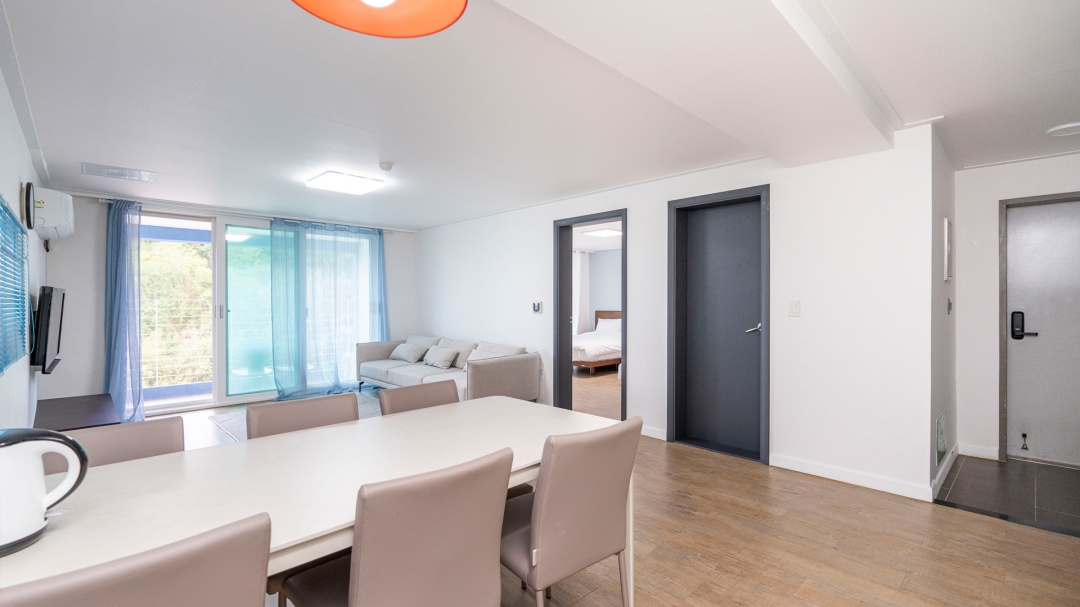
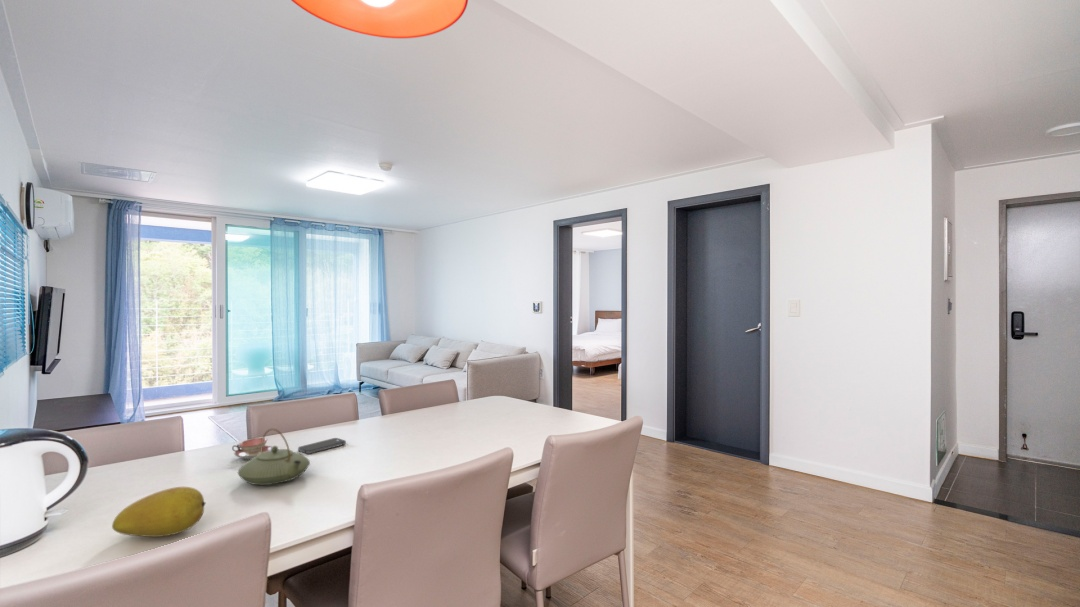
+ teapot [237,428,311,486]
+ fruit [111,486,207,538]
+ smartphone [297,437,347,455]
+ teacup [231,437,273,460]
